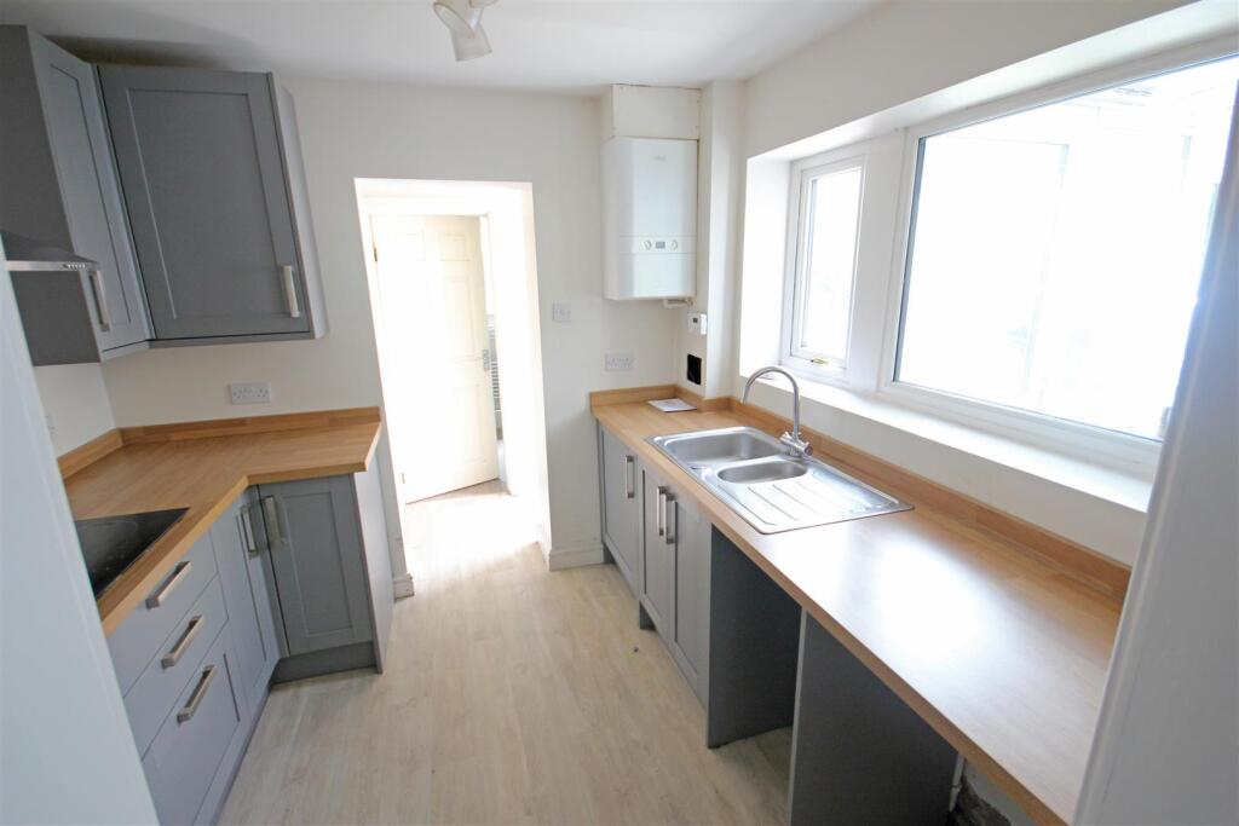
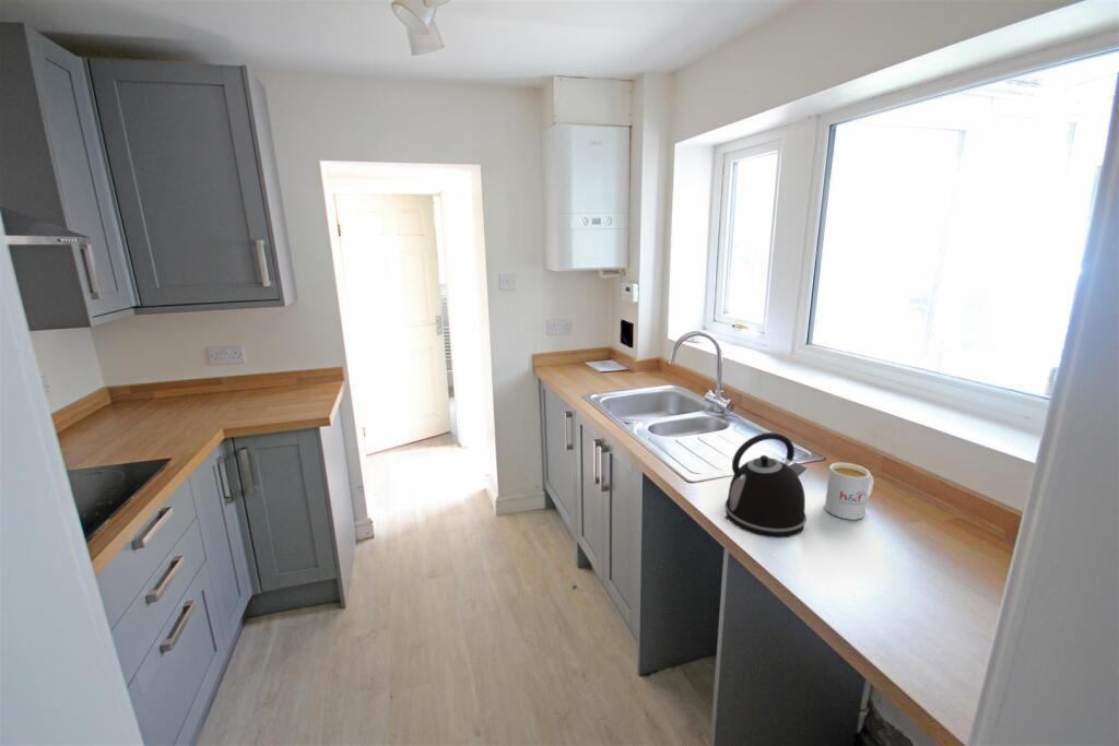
+ mug [824,462,874,521]
+ kettle [723,431,808,540]
